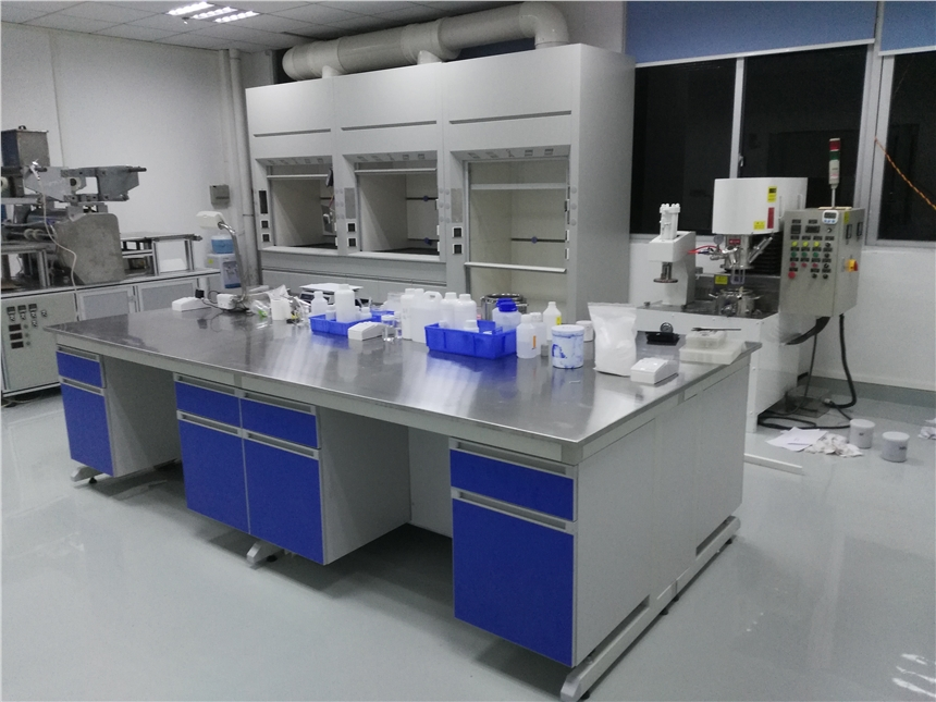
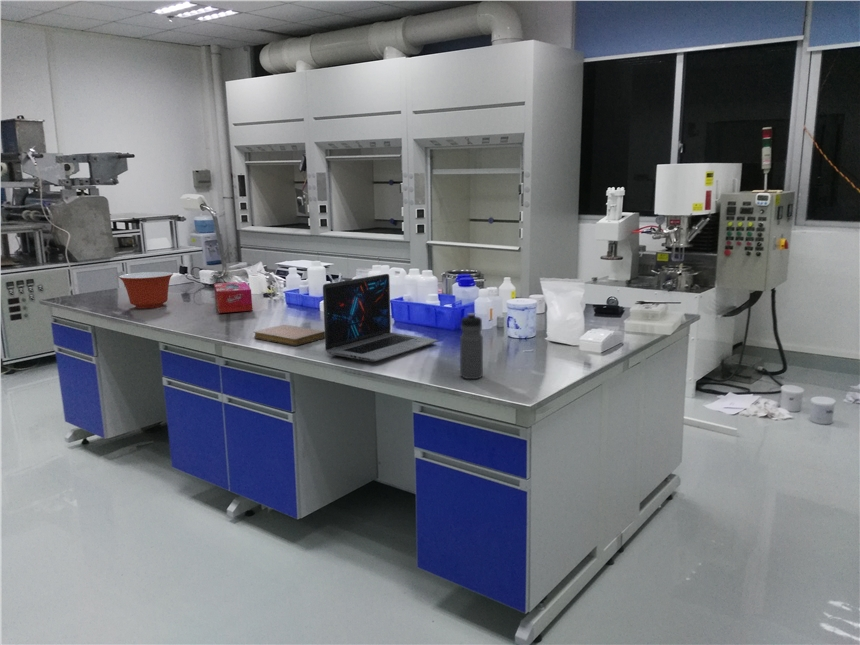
+ water bottle [459,312,484,380]
+ mixing bowl [118,271,174,309]
+ laptop [322,273,439,363]
+ notebook [253,324,325,347]
+ tissue box [213,281,253,314]
